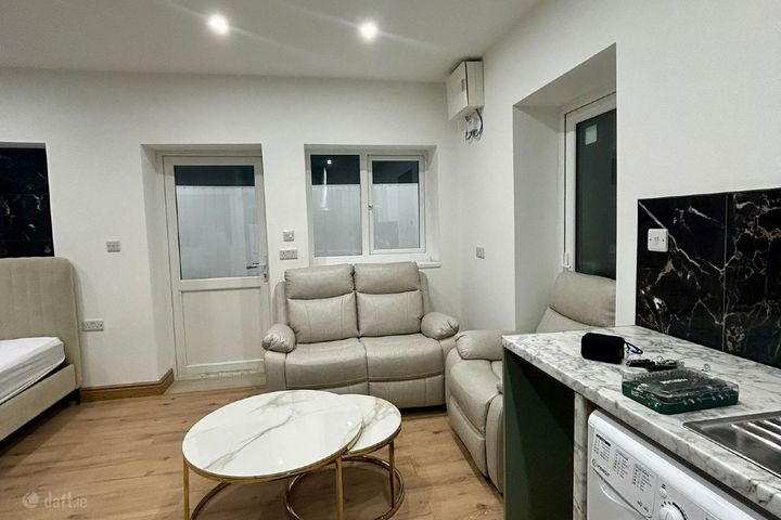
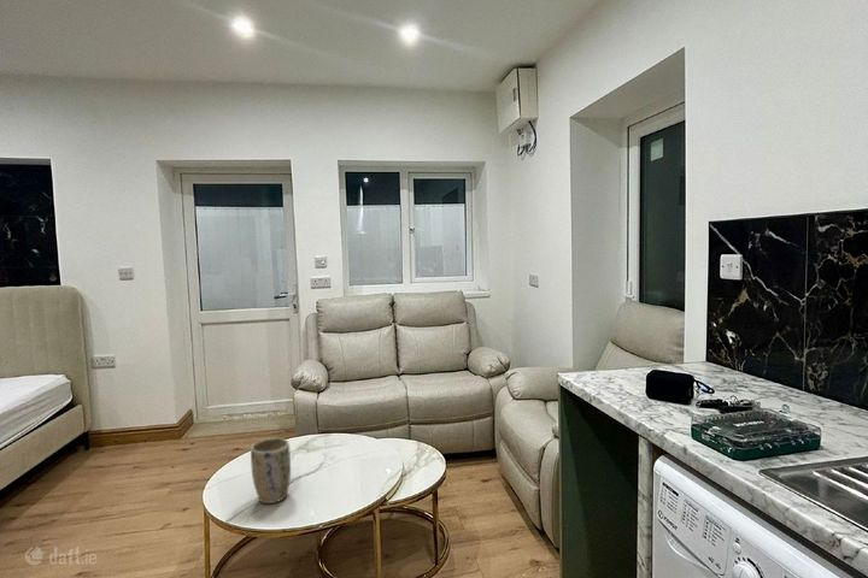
+ plant pot [250,437,292,505]
